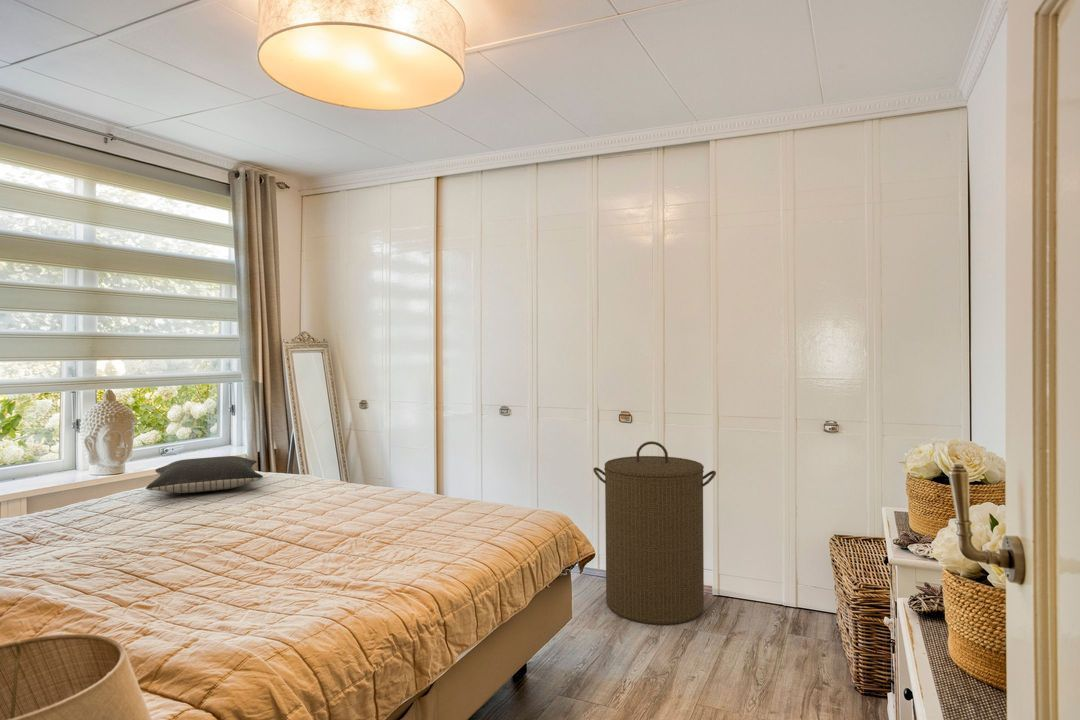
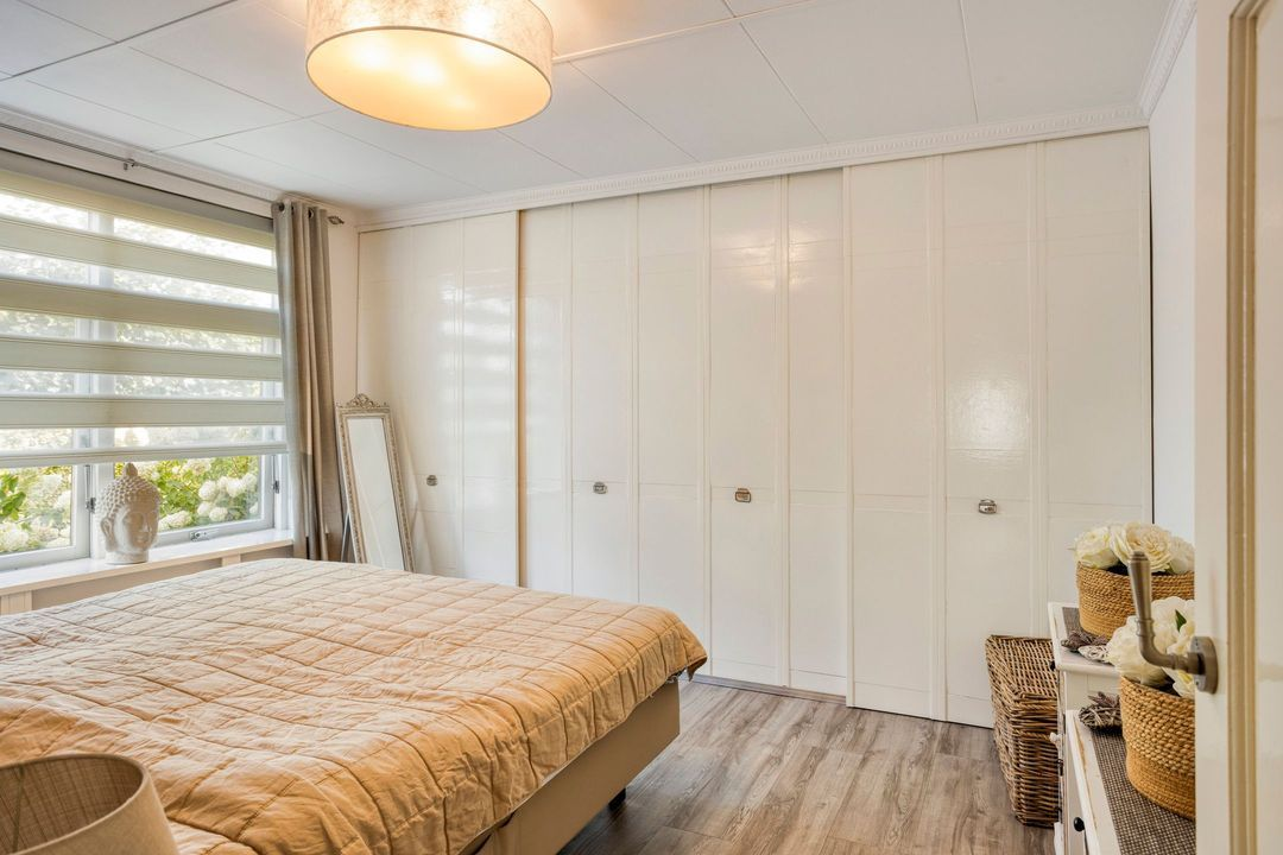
- laundry hamper [592,440,717,626]
- pillow [145,455,264,494]
